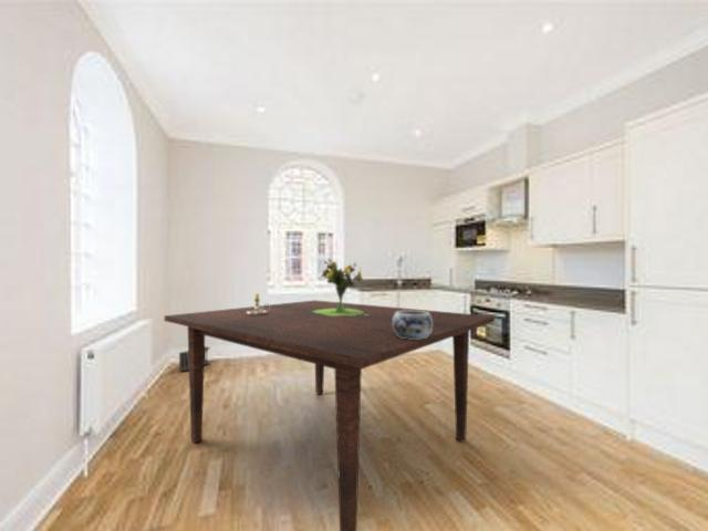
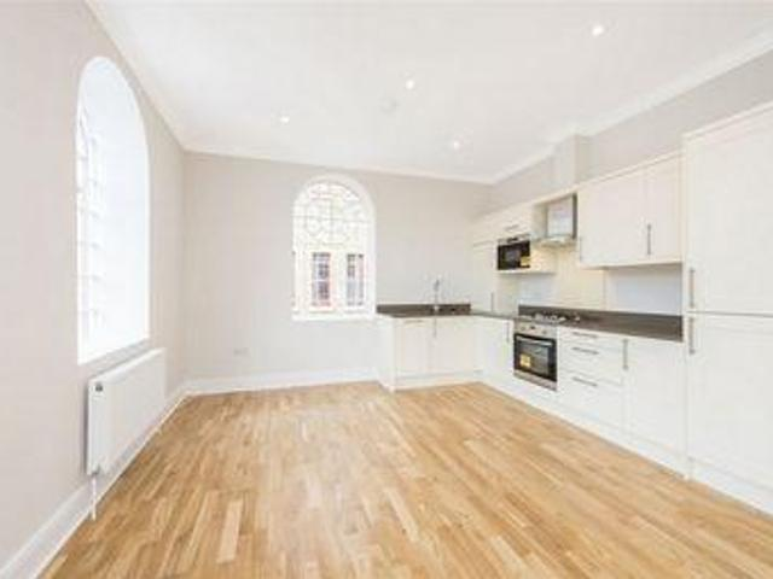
- table [163,299,496,531]
- decorative bowl [392,310,434,340]
- speaker [178,345,211,373]
- candlestick [247,292,270,315]
- bouquet [312,258,367,315]
